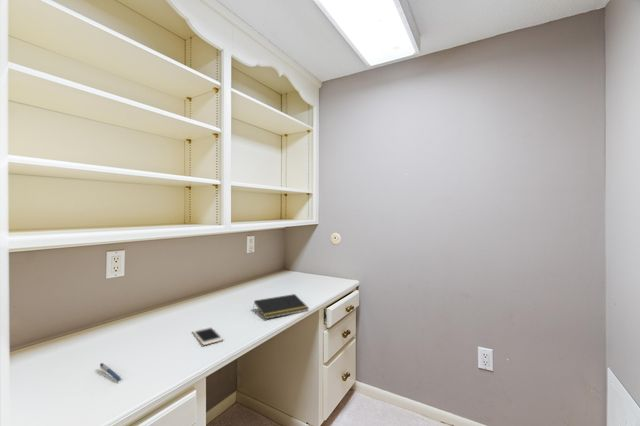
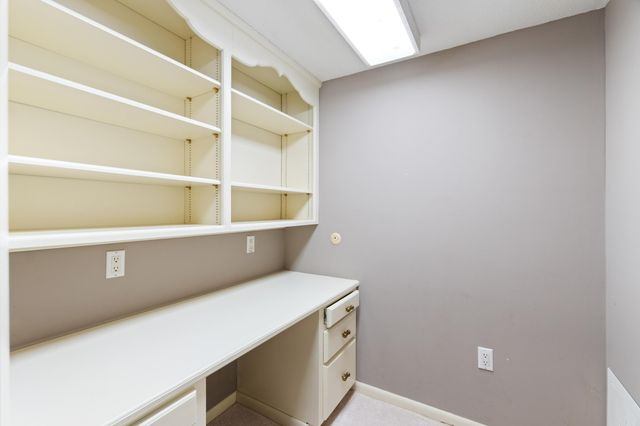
- pen [99,362,122,382]
- notepad [252,293,310,320]
- cell phone [191,325,225,346]
